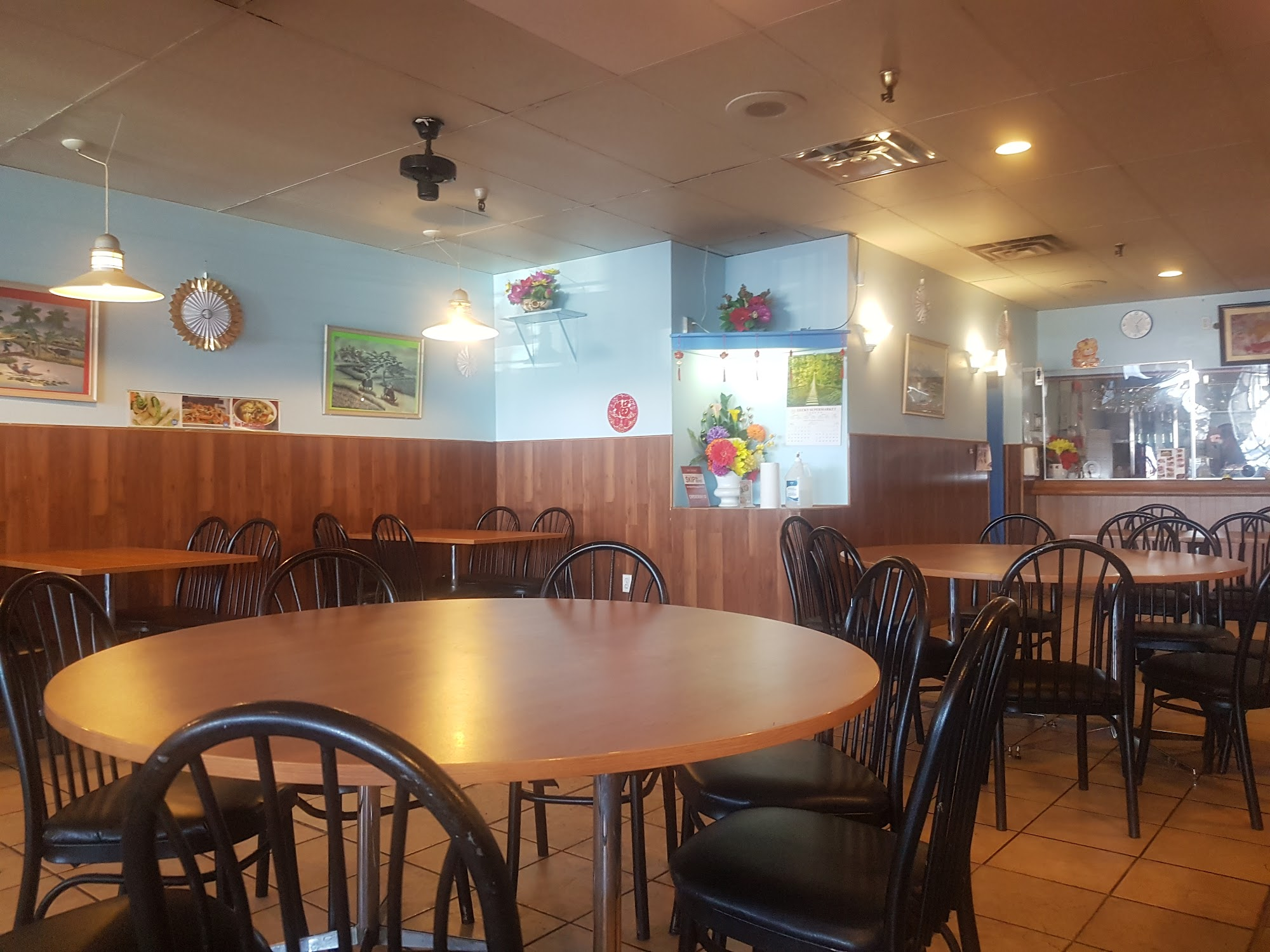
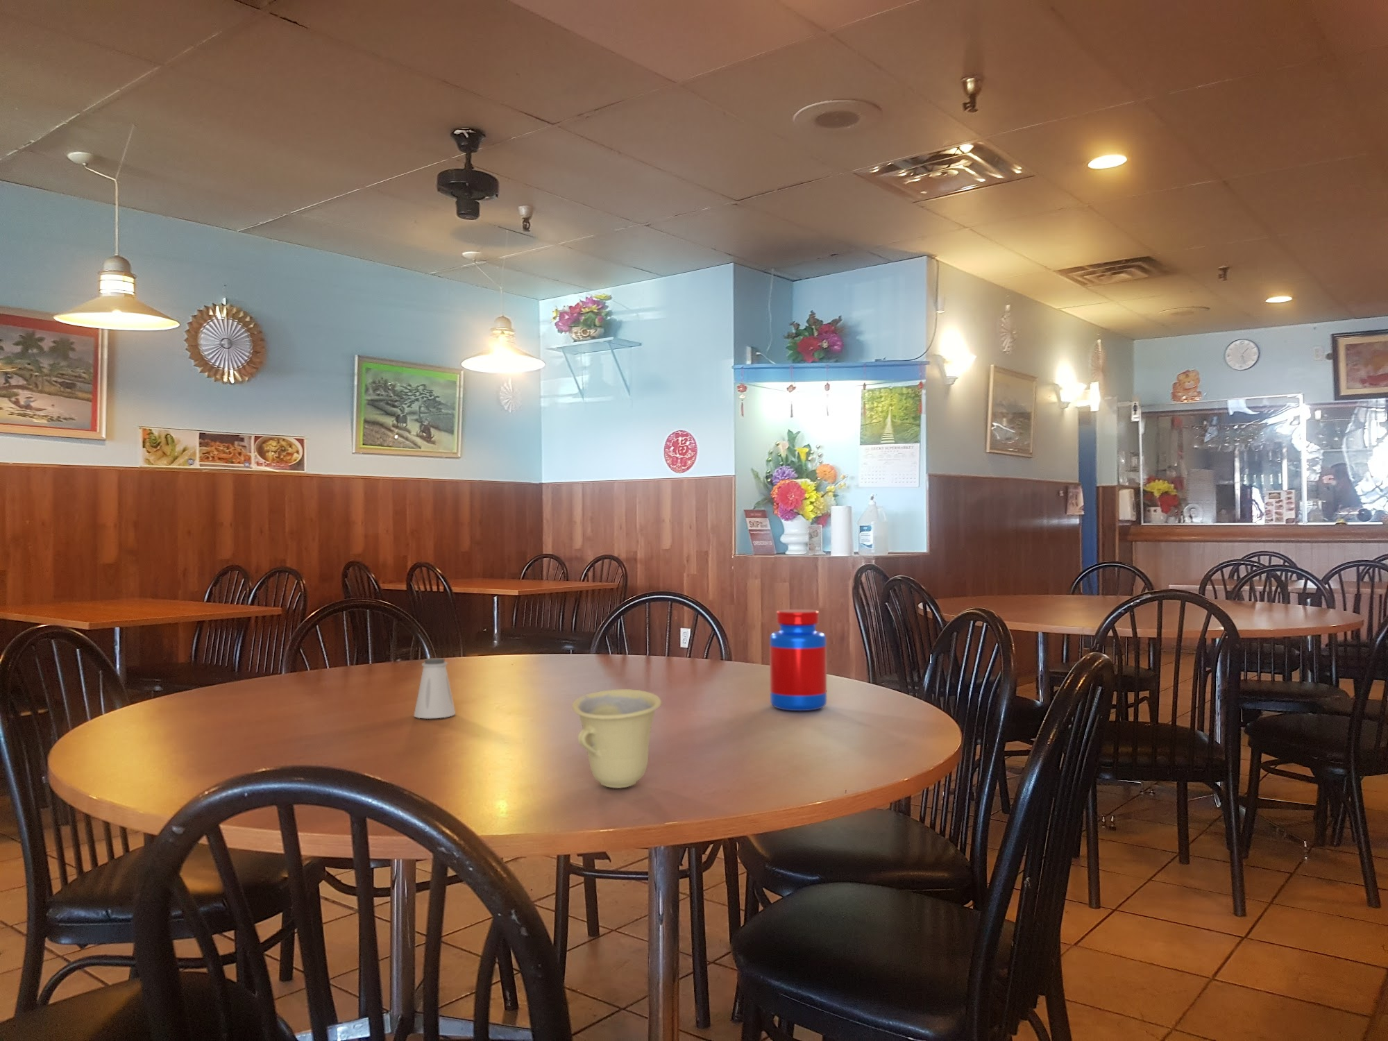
+ saltshaker [413,657,456,720]
+ cup [572,689,662,789]
+ jar [769,609,827,712]
